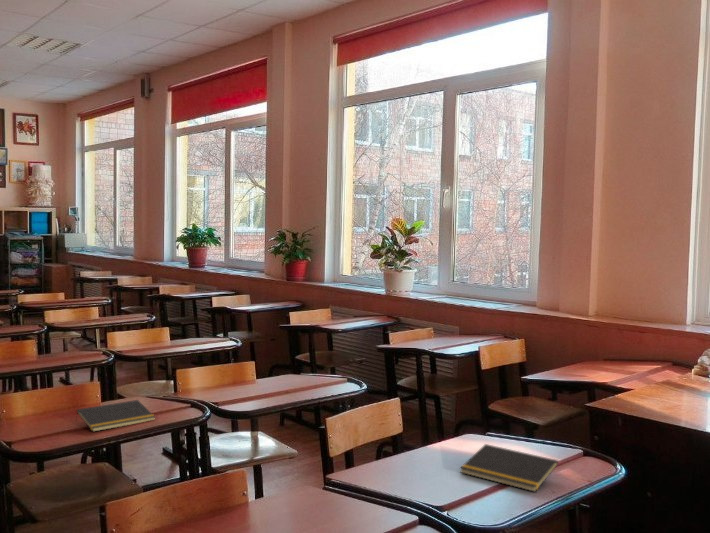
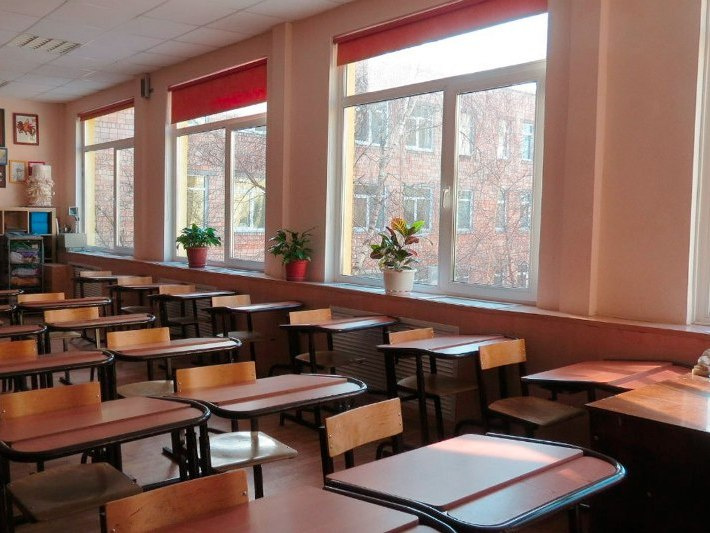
- notepad [459,443,559,493]
- notepad [74,399,157,433]
